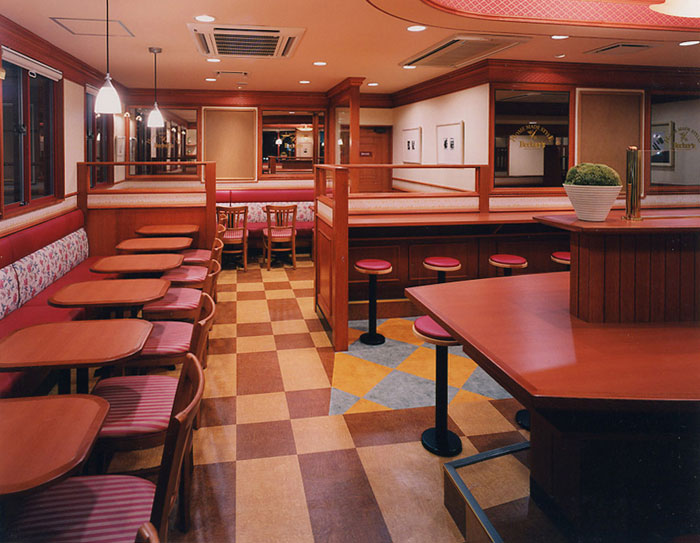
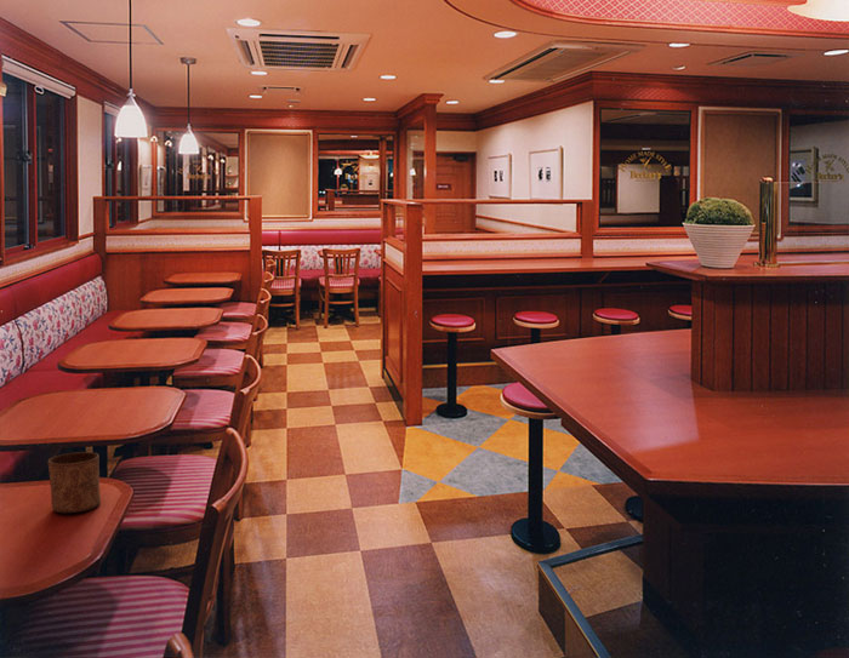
+ cup [47,451,102,514]
